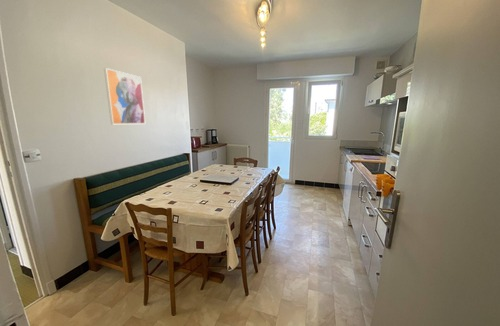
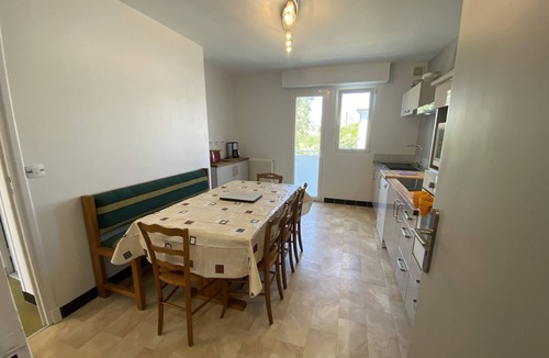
- wall art [103,67,146,125]
